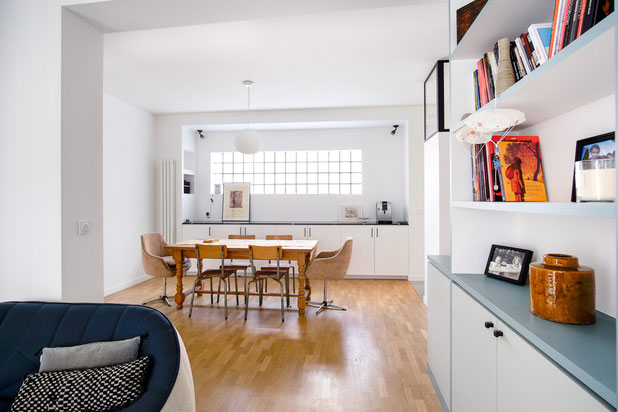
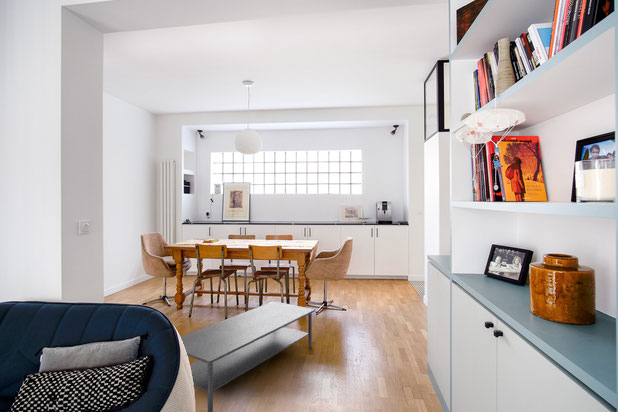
+ coffee table [180,300,316,412]
